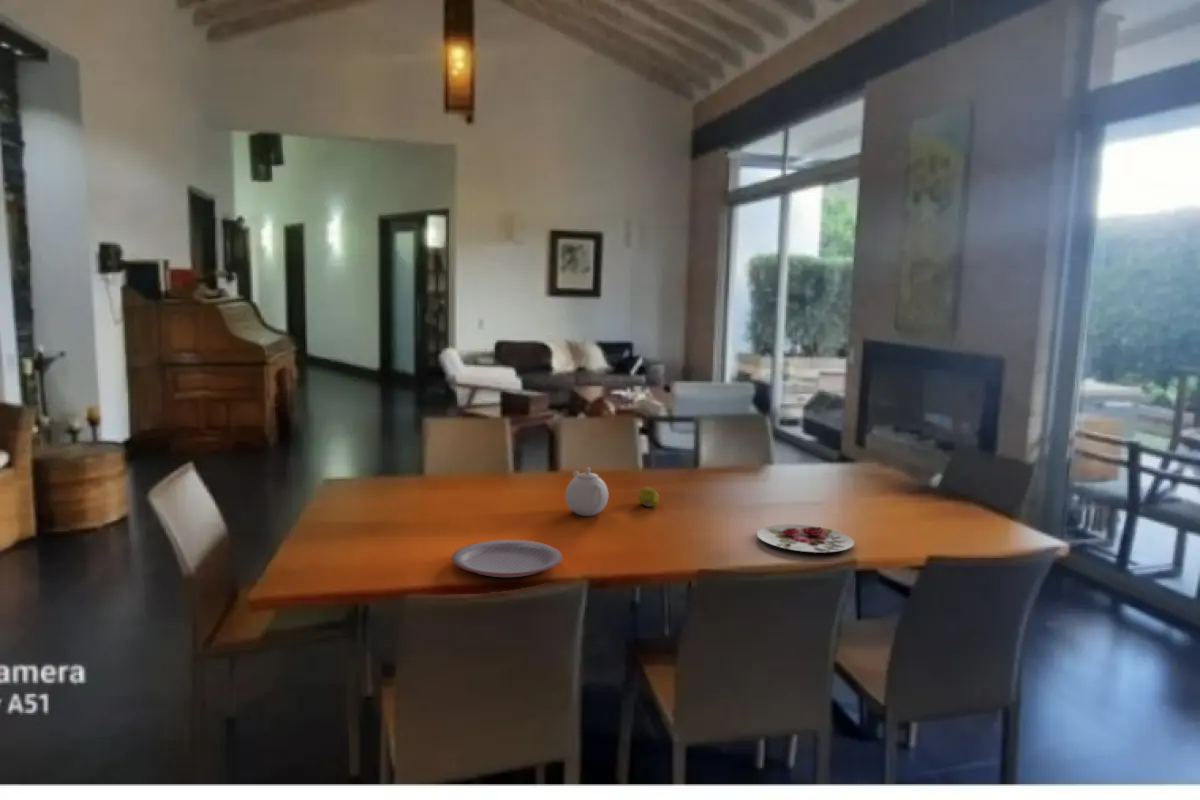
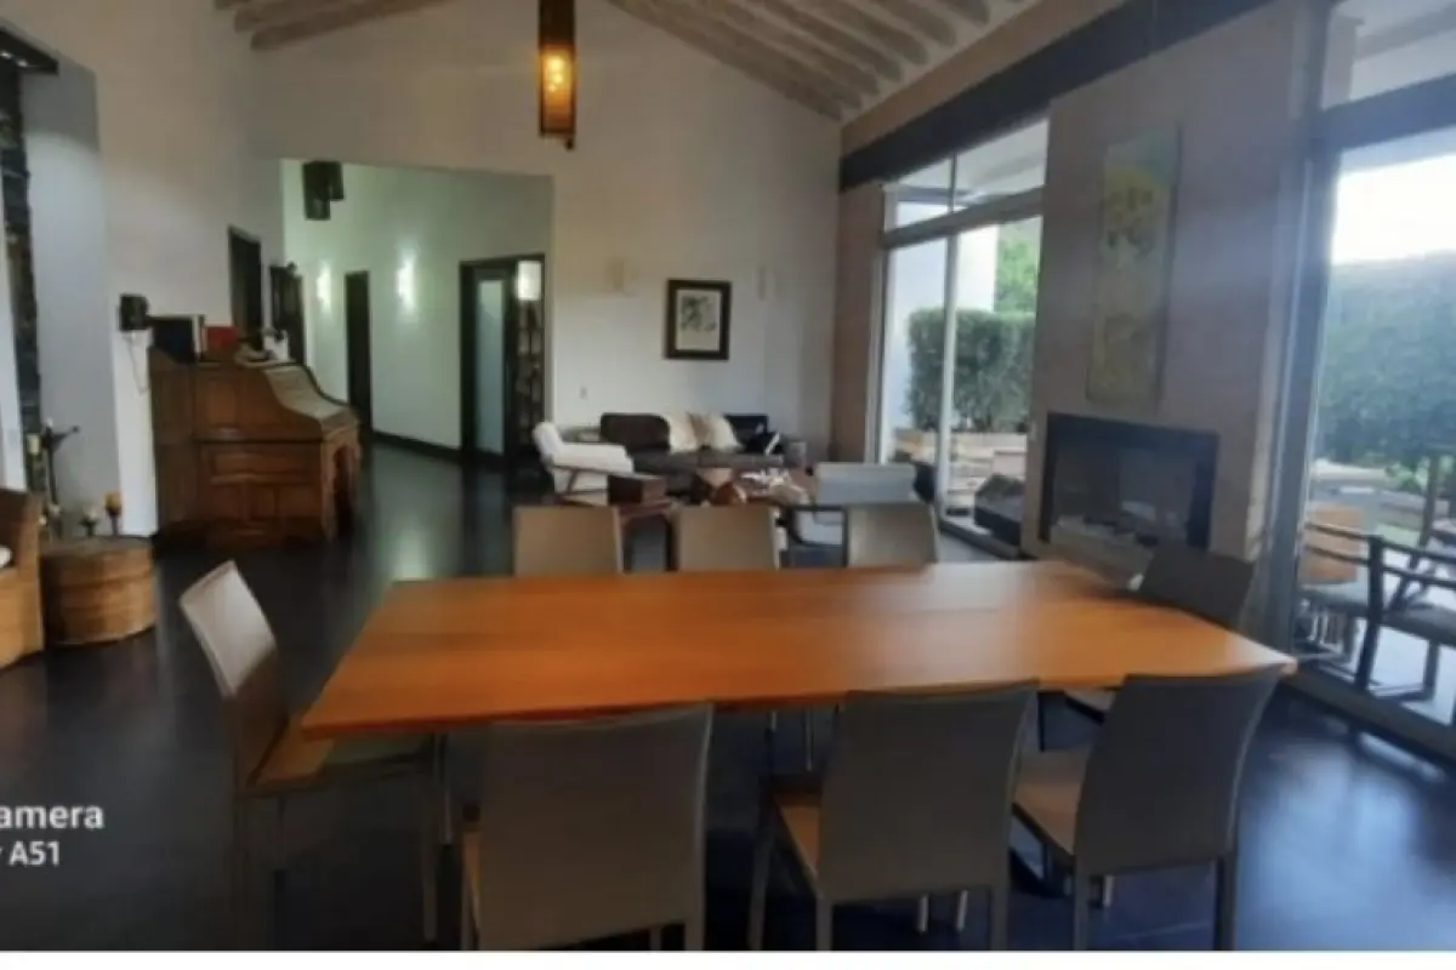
- fruit [637,486,660,508]
- plate [451,539,564,578]
- plate [756,523,855,554]
- teapot [565,466,610,517]
